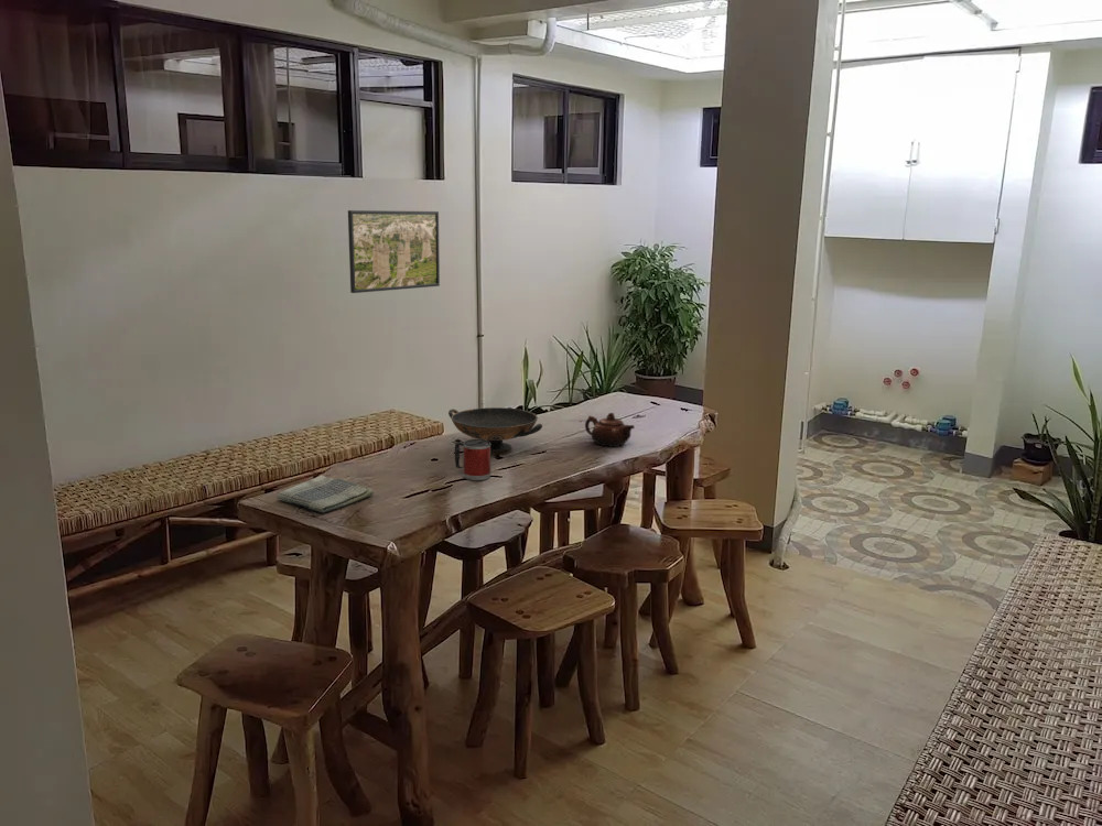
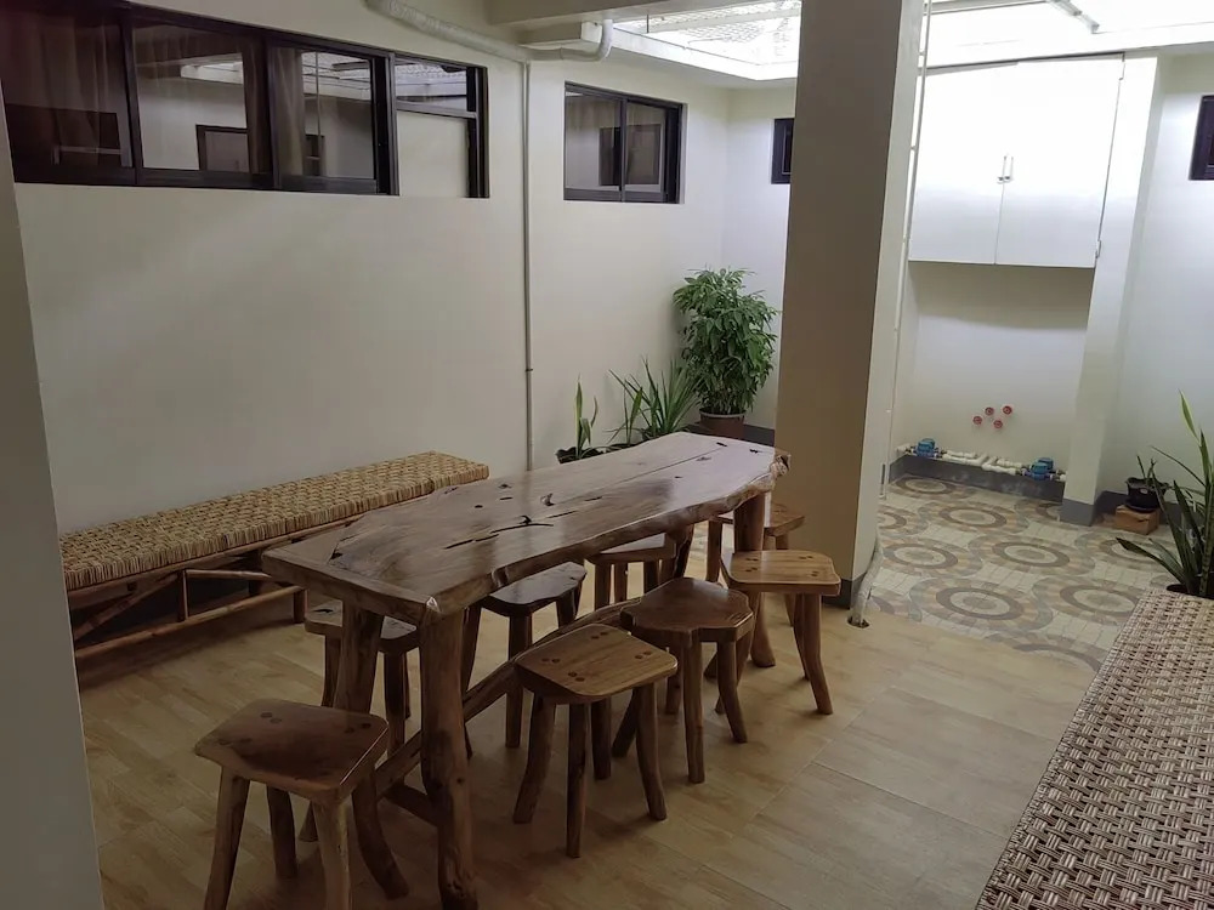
- teapot [584,412,636,447]
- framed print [347,209,441,294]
- mug [454,438,491,481]
- dish towel [276,474,375,513]
- decorative bowl [447,406,543,455]
